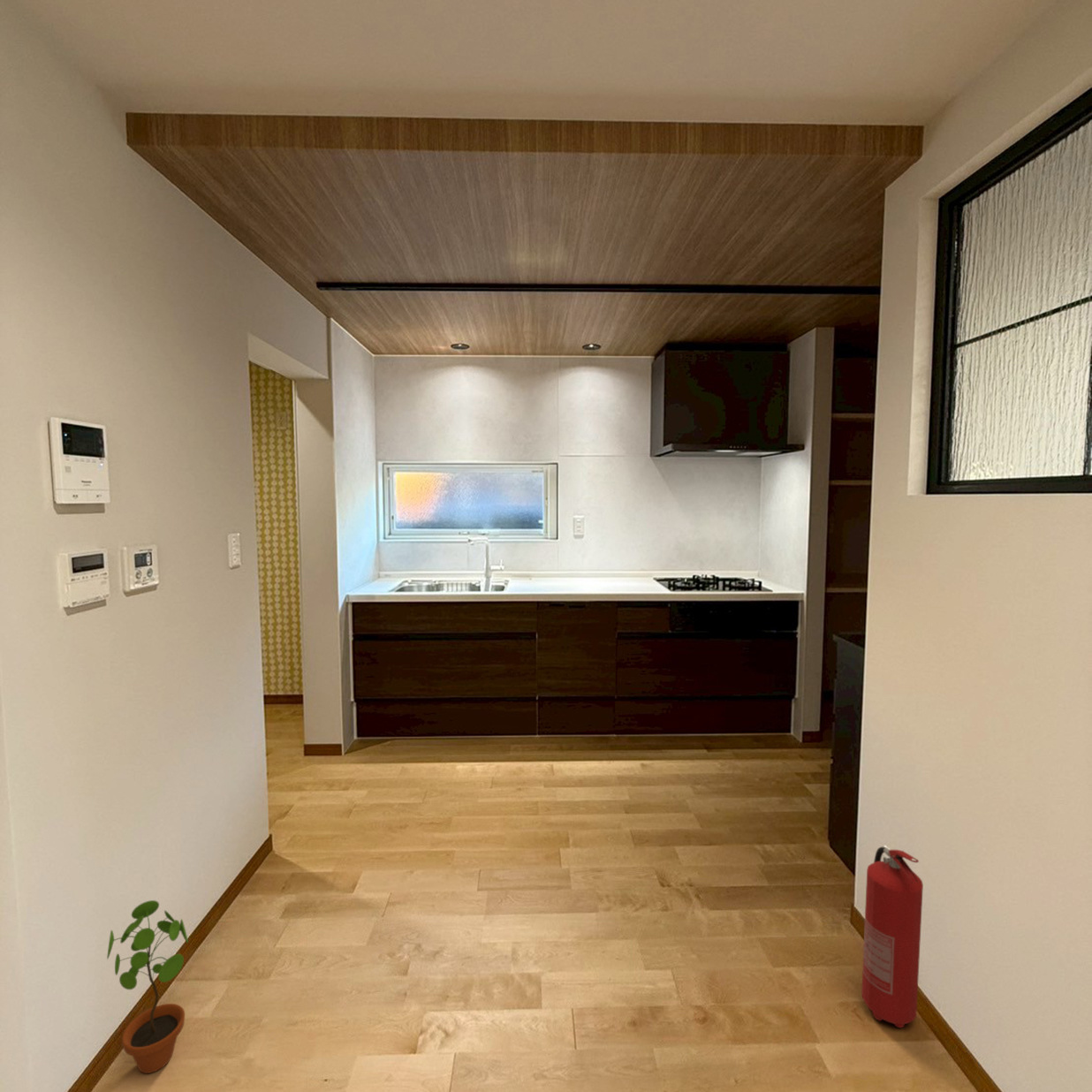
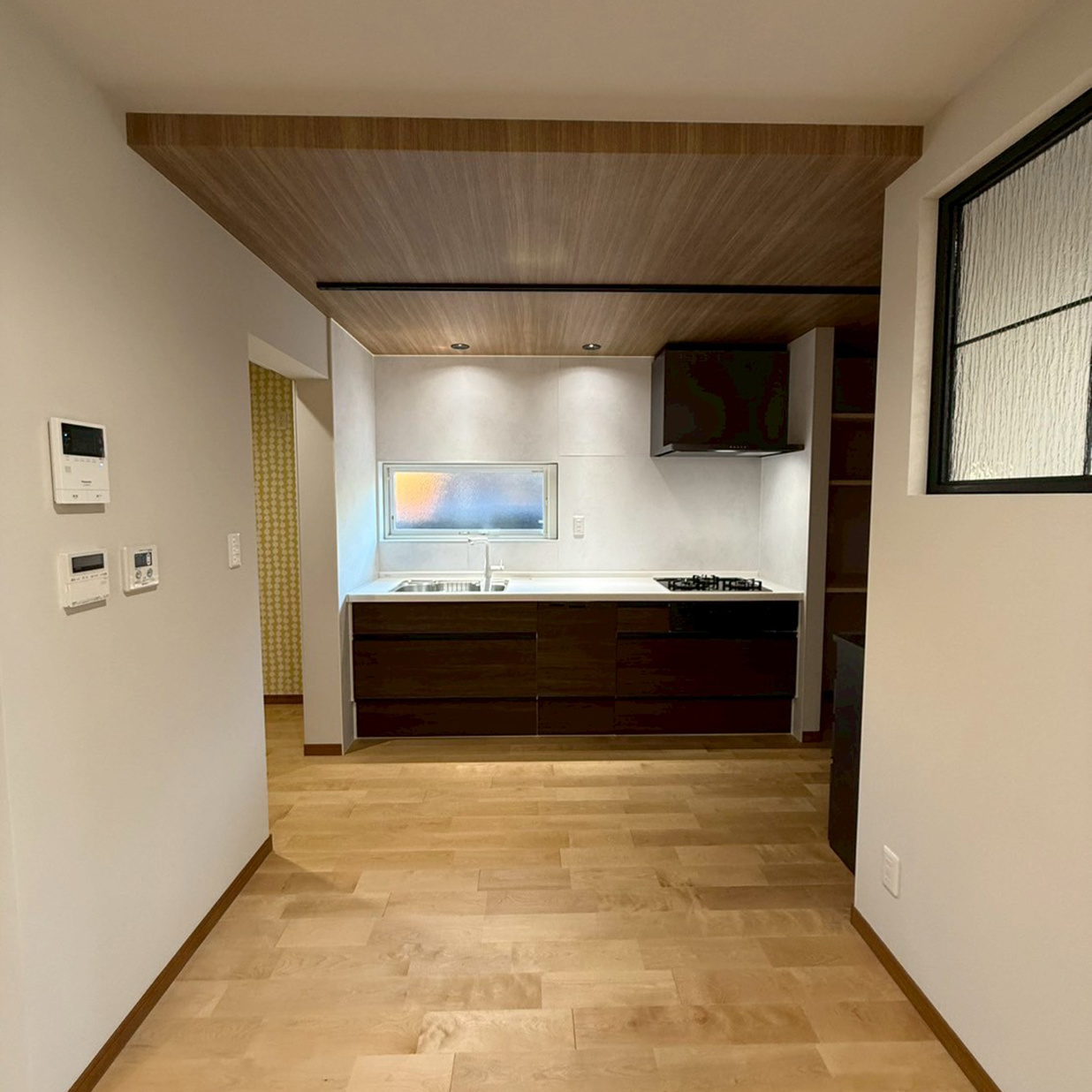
- fire extinguisher [861,846,924,1029]
- potted plant [106,899,189,1074]
